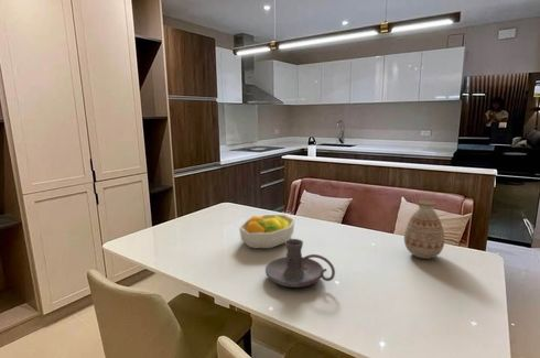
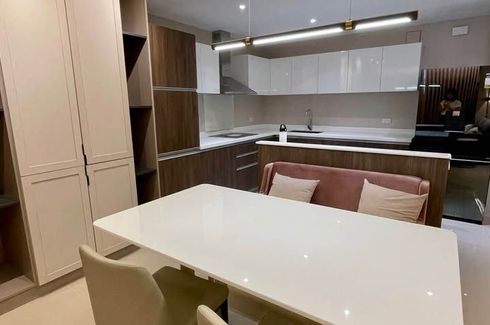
- vase [403,199,445,260]
- fruit bowl [238,214,296,249]
- candle holder [264,238,336,289]
